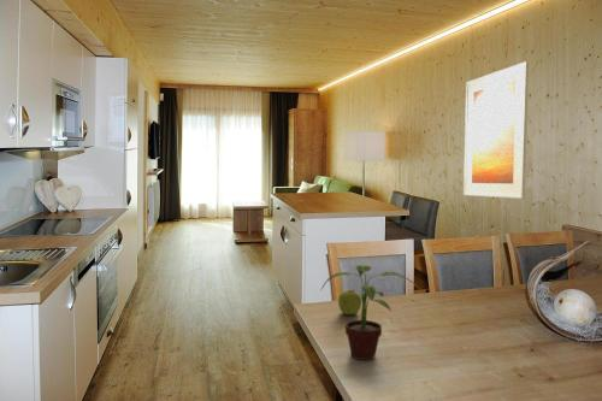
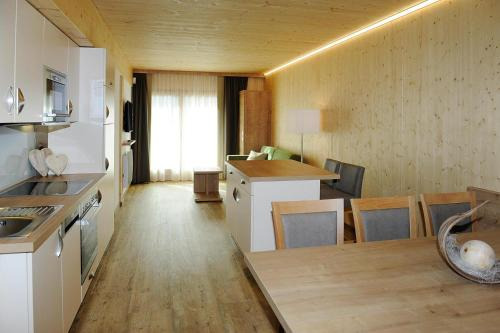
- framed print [462,60,530,200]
- potted plant [319,264,417,361]
- fruit [337,289,362,316]
